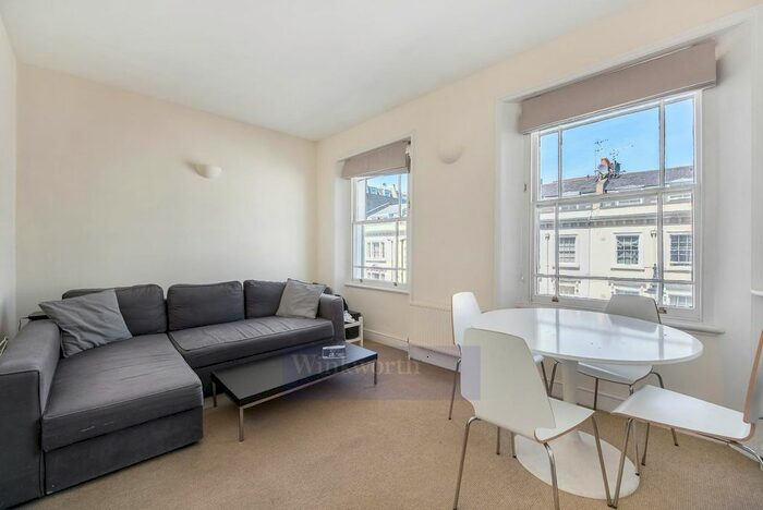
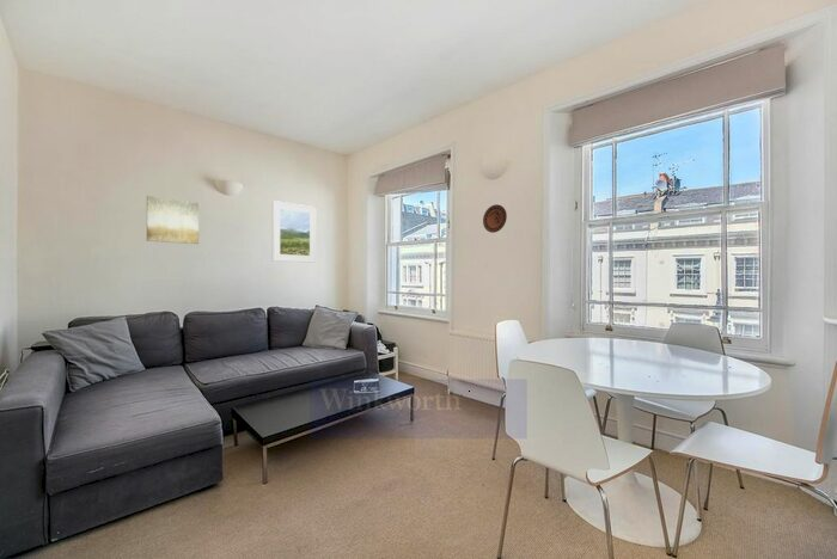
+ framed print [271,199,317,264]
+ wall art [146,195,200,245]
+ decorative plate [482,203,508,234]
